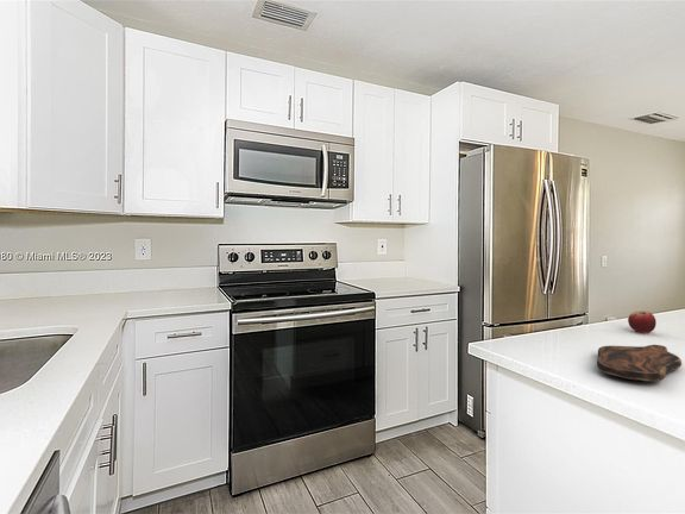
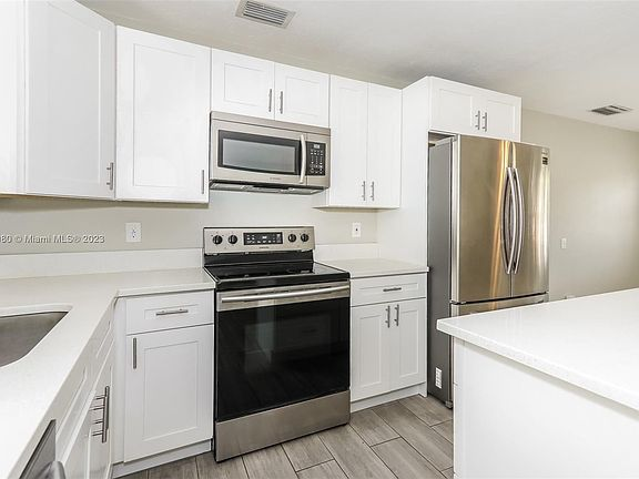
- cutting board [596,344,683,383]
- fruit [627,309,658,334]
